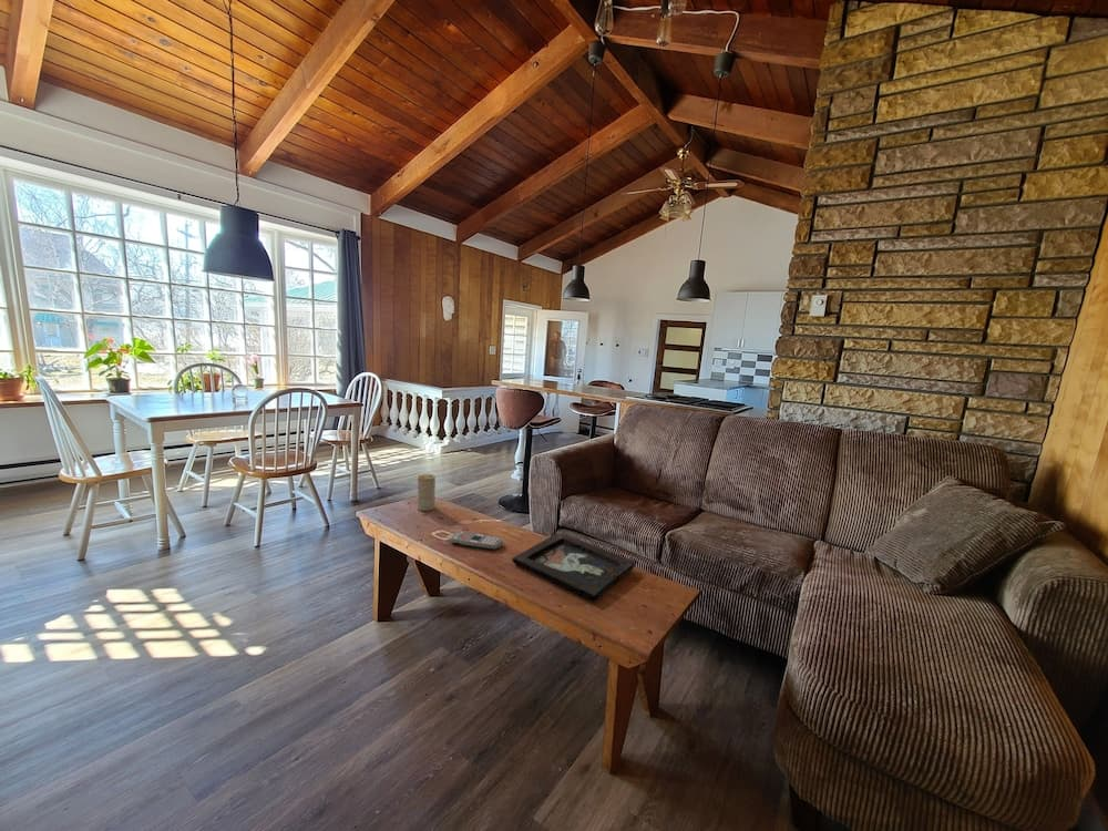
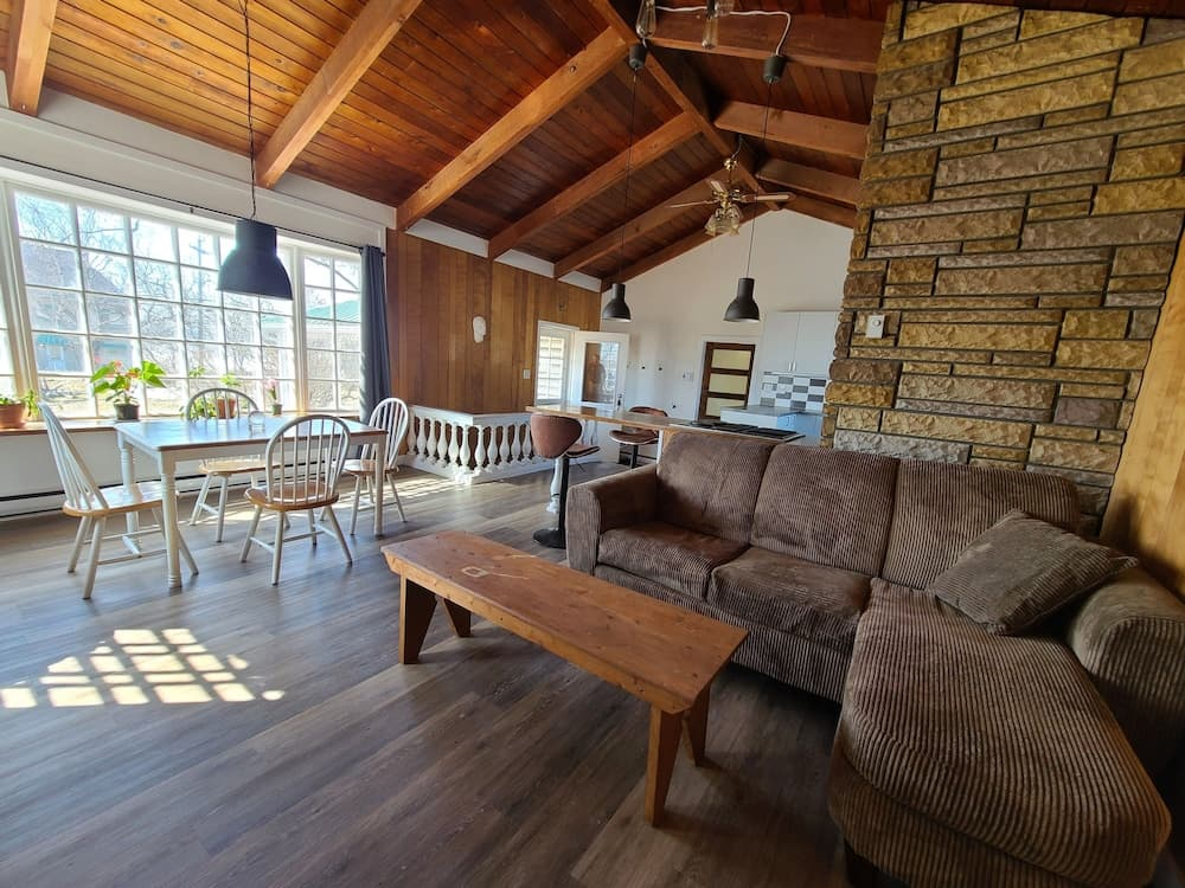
- decorative tray [511,532,636,602]
- remote control [449,530,504,551]
- candle [417,473,437,512]
